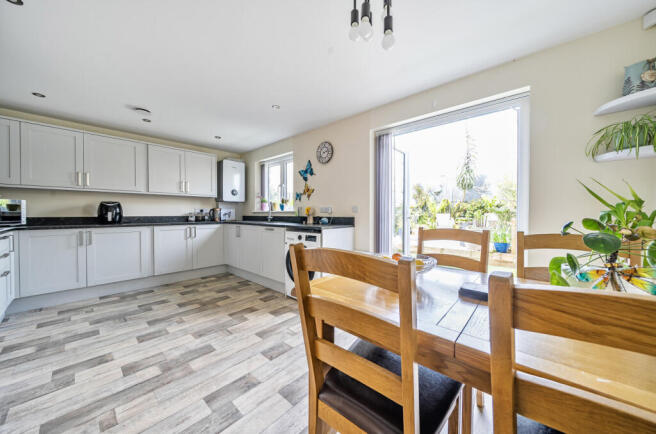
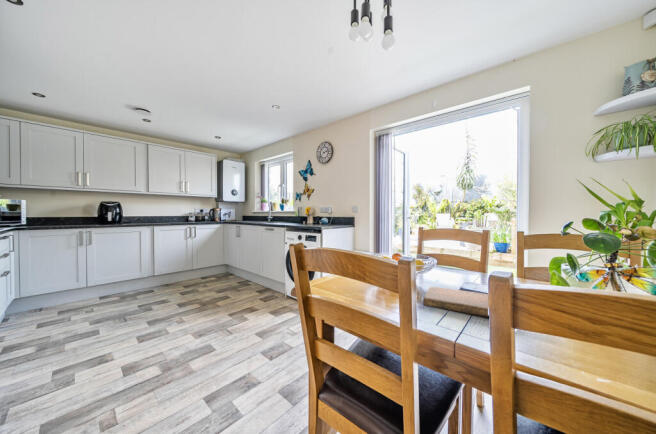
+ notebook [422,286,490,318]
